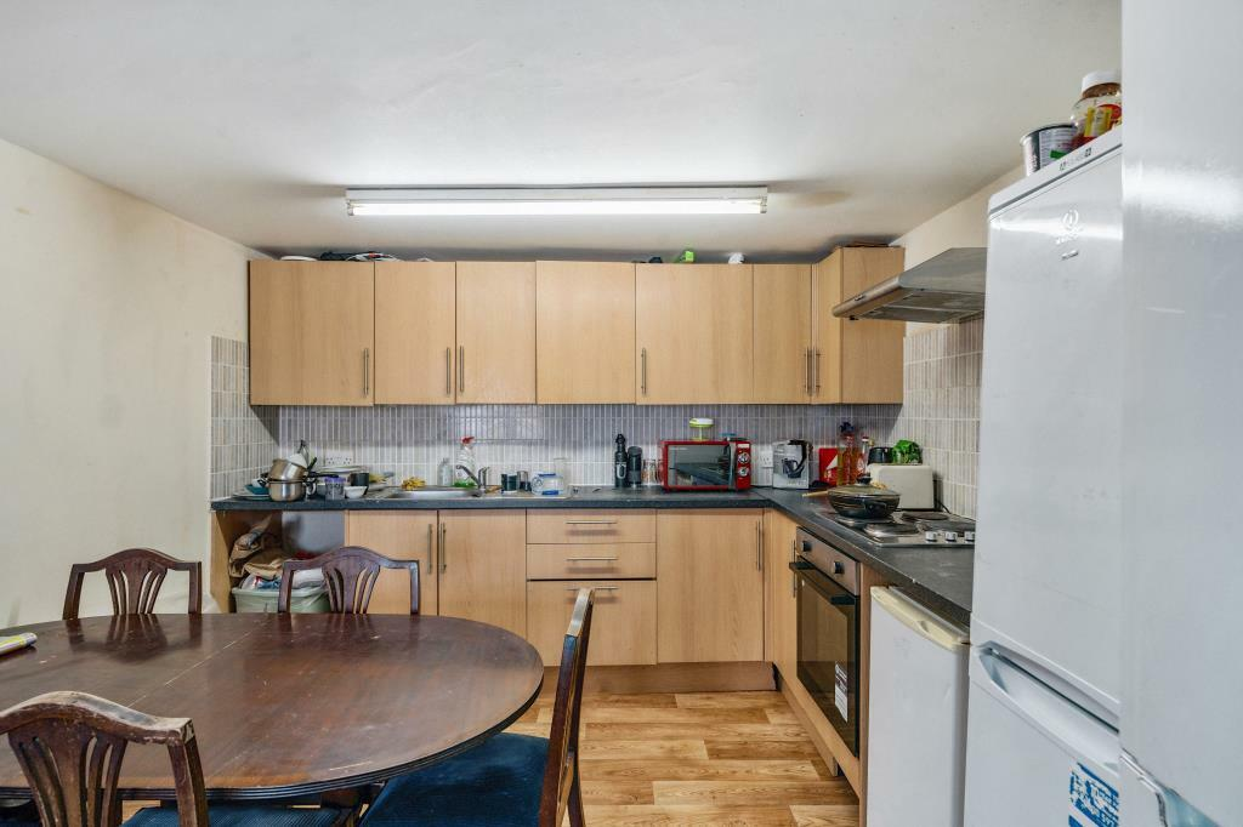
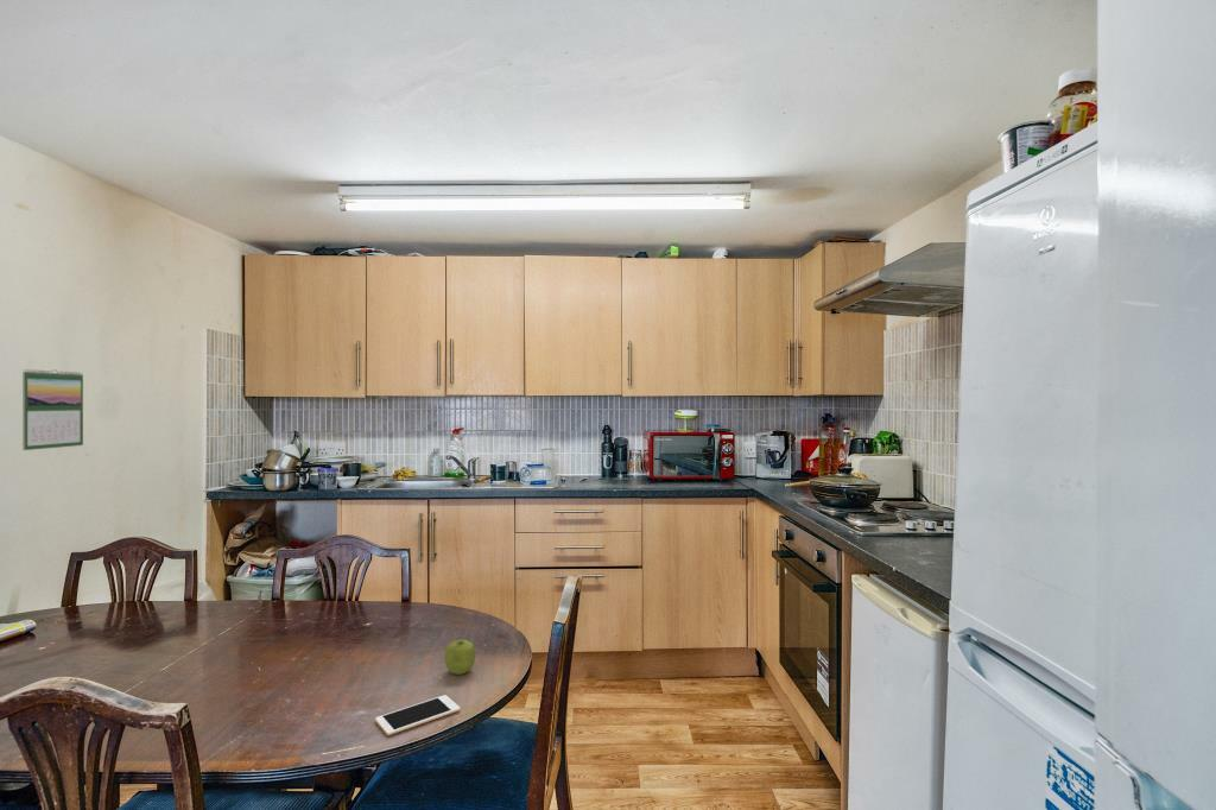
+ calendar [21,368,84,451]
+ cell phone [374,694,461,736]
+ fruit [444,639,476,676]
